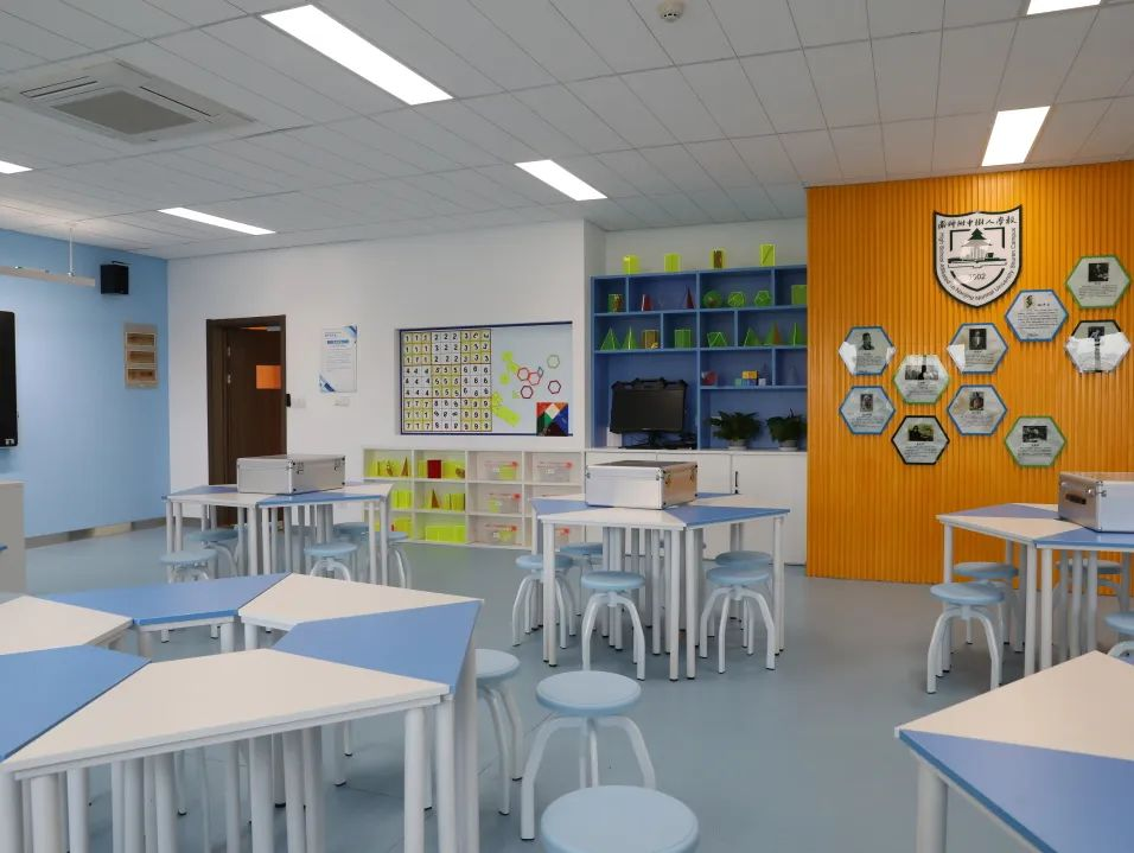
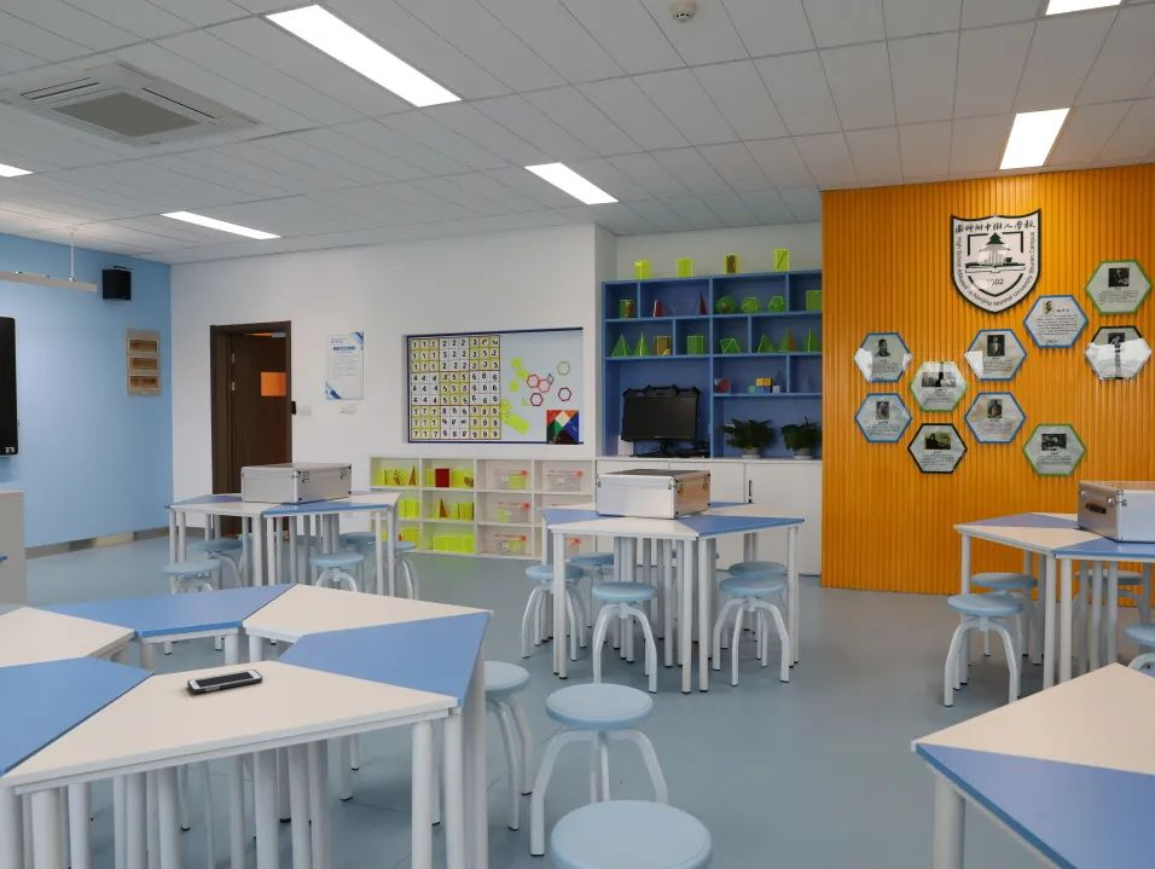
+ cell phone [186,668,263,694]
